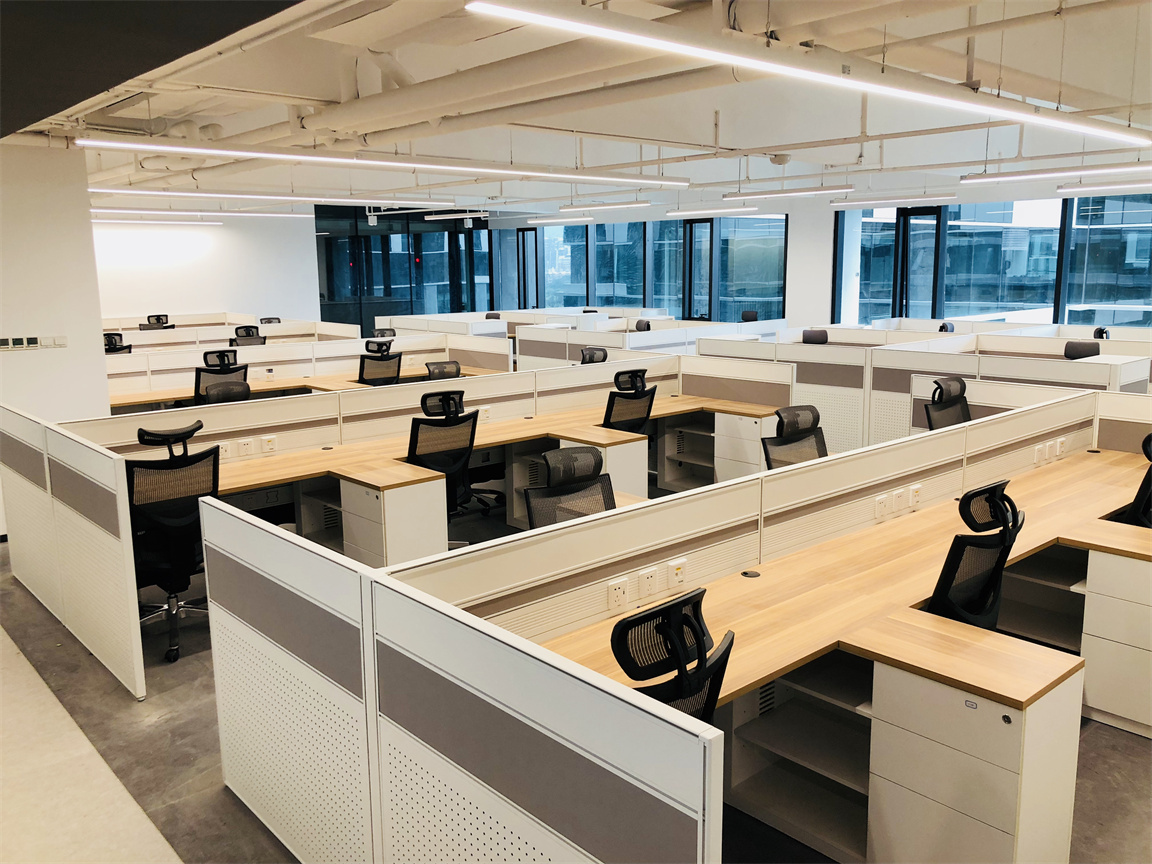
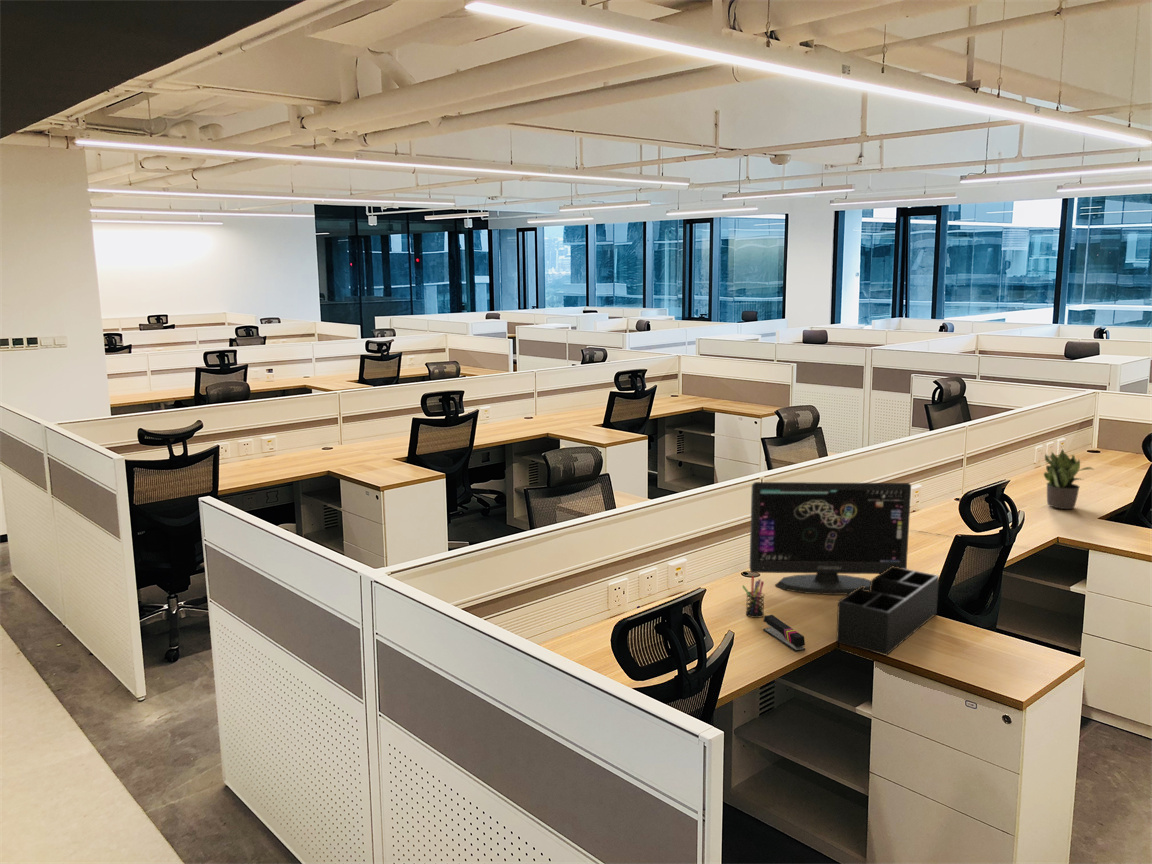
+ desk organizer [835,566,940,657]
+ stapler [762,614,806,653]
+ pen holder [741,576,766,619]
+ computer monitor [749,481,912,596]
+ potted plant [1043,447,1095,510]
